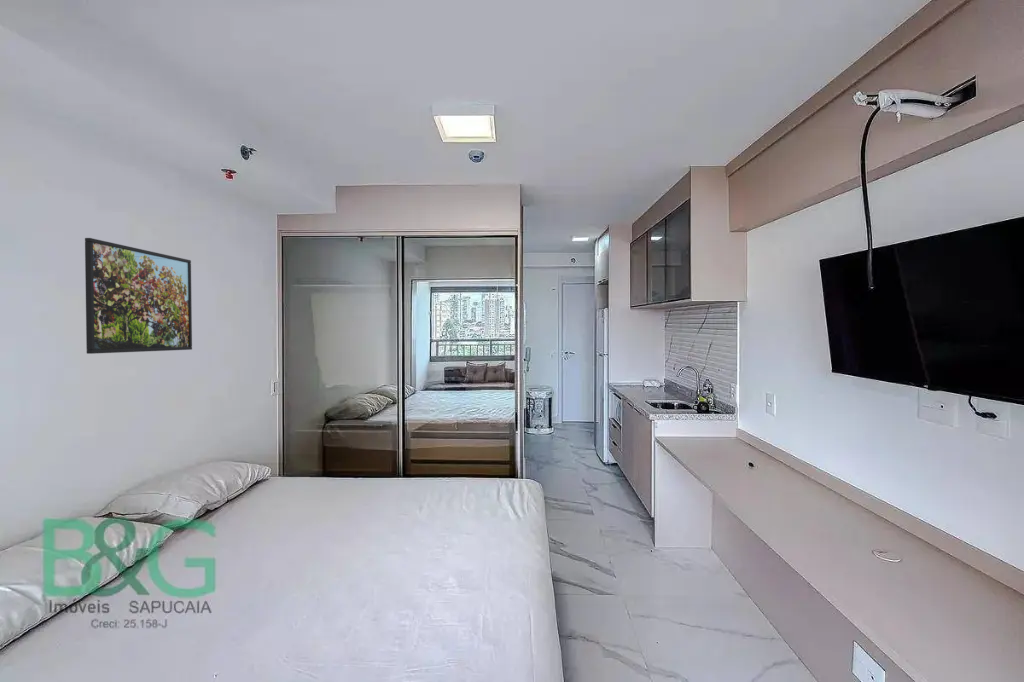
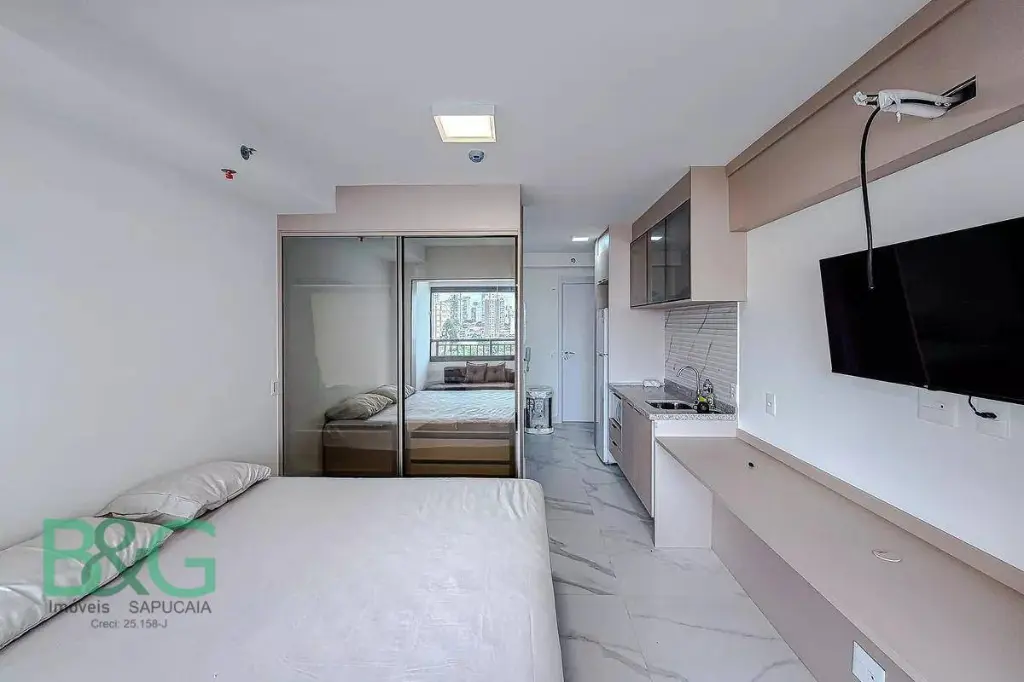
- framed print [84,237,193,355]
